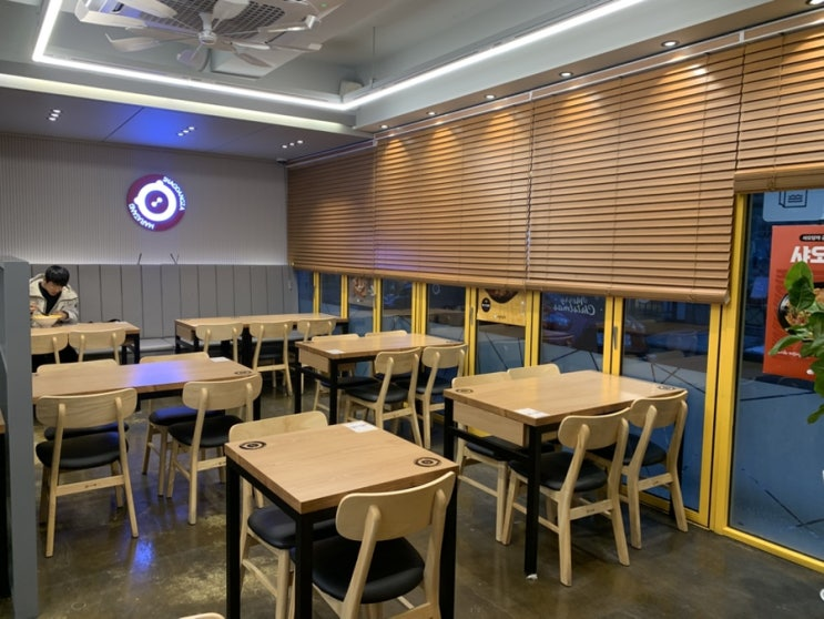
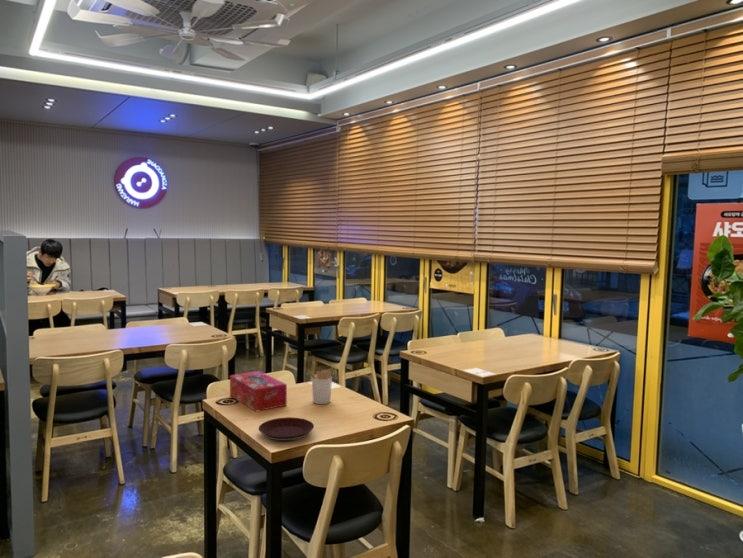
+ utensil holder [307,363,335,405]
+ tissue box [229,370,288,413]
+ plate [258,416,315,442]
